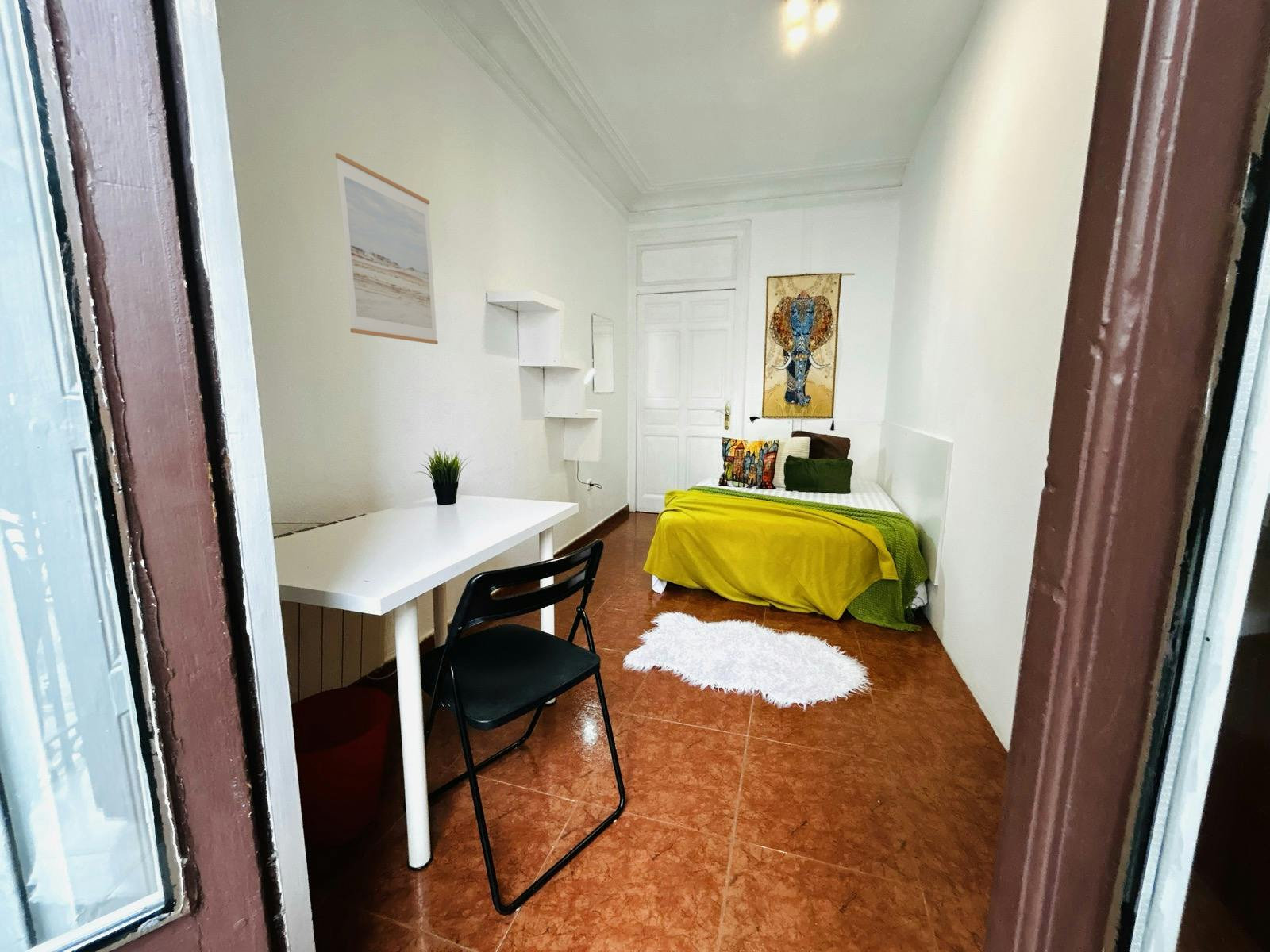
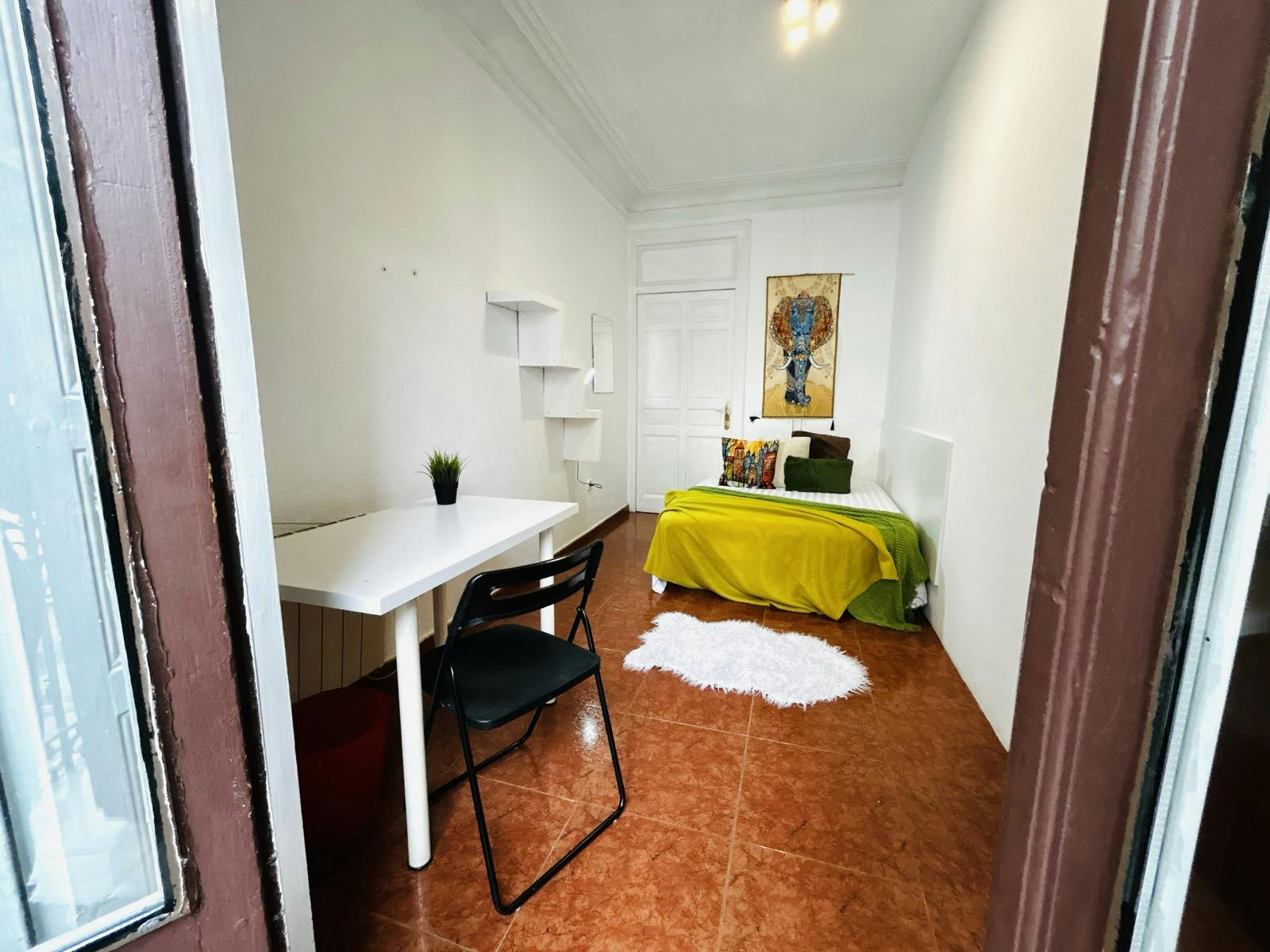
- wall art [334,152,439,345]
